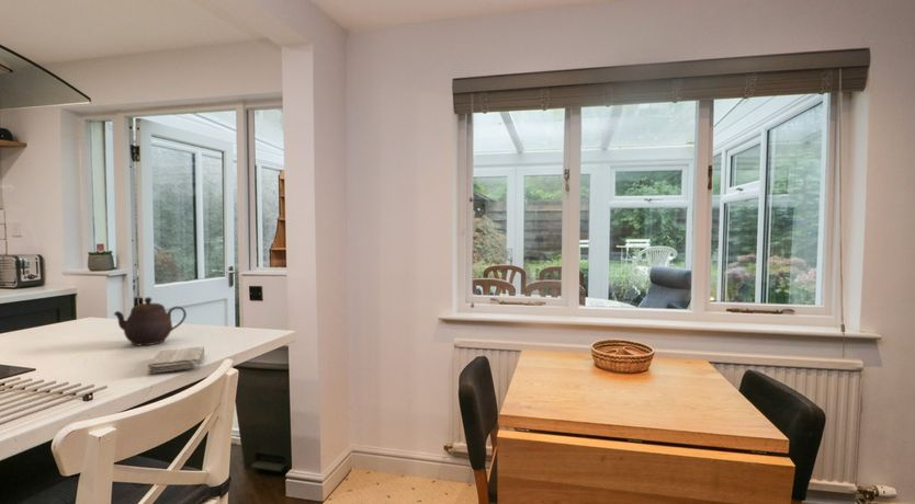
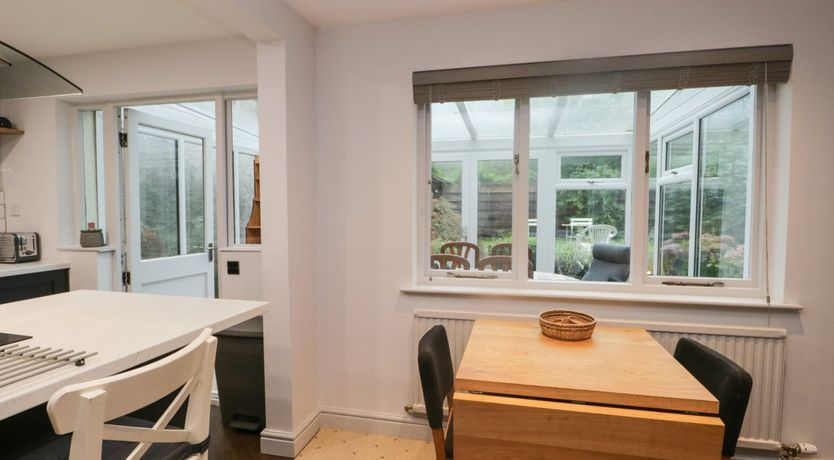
- washcloth [147,345,205,375]
- teapot [113,296,188,346]
